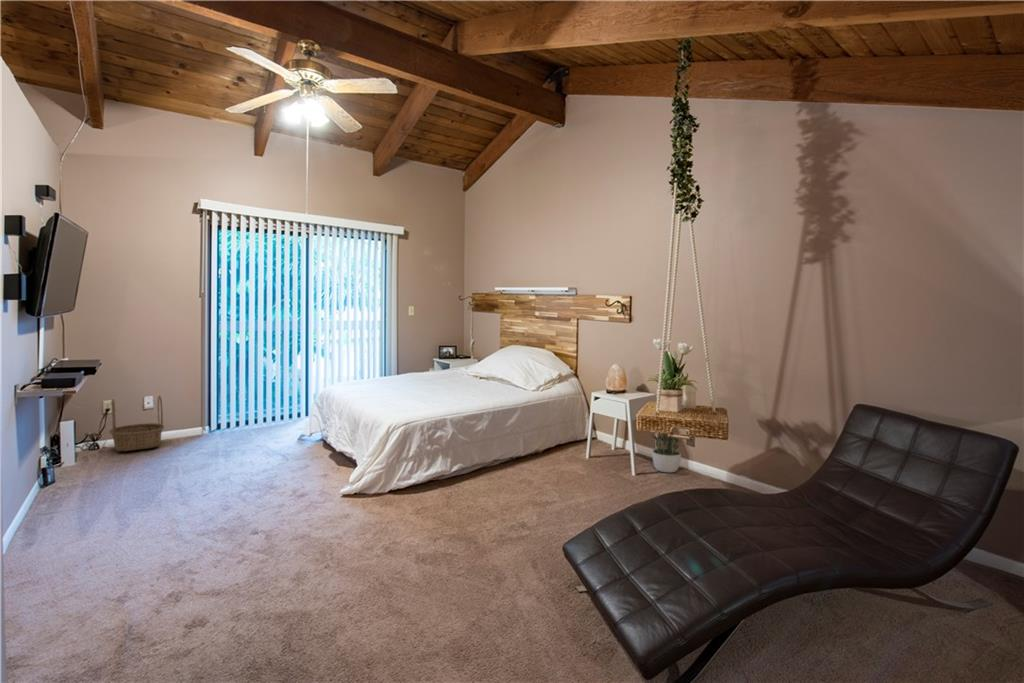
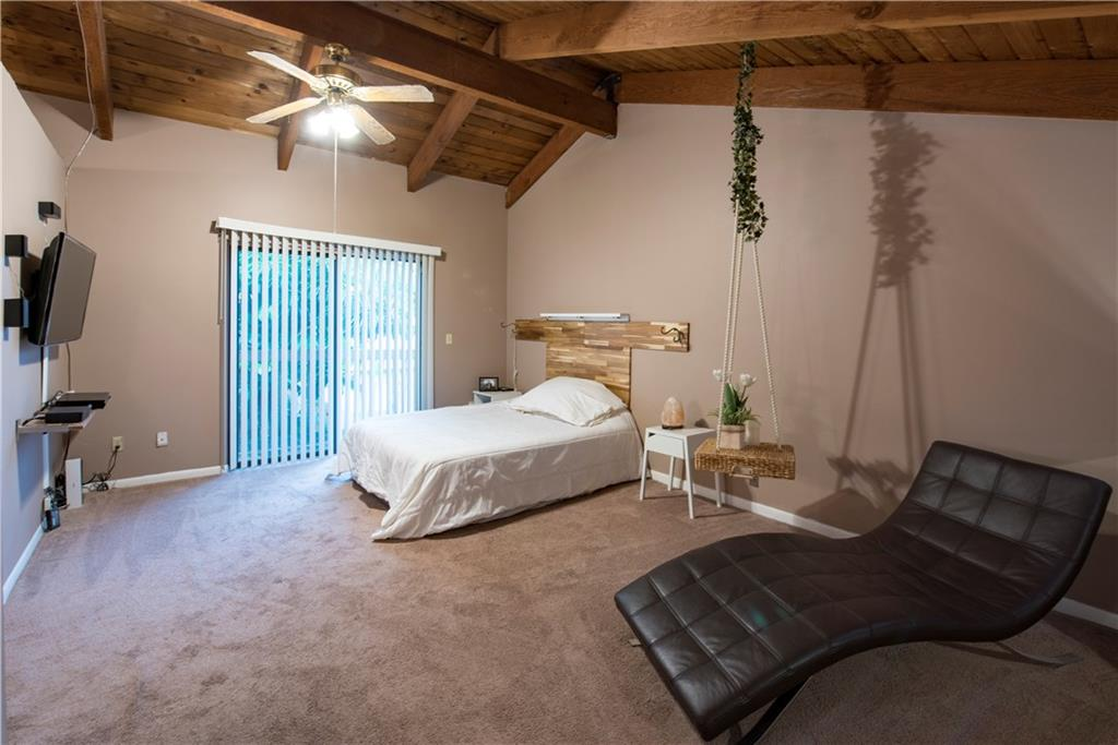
- basket [108,395,165,452]
- potted plant [650,433,684,473]
